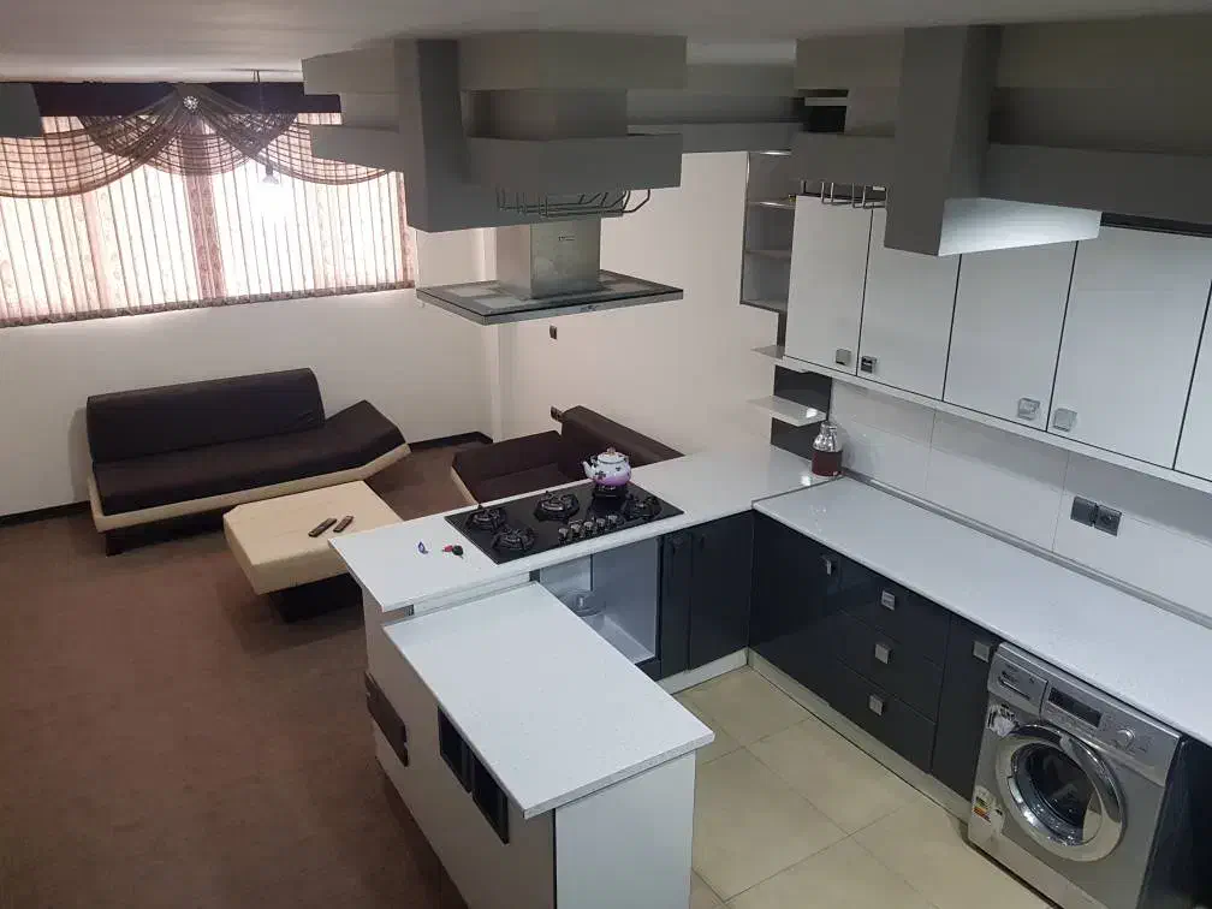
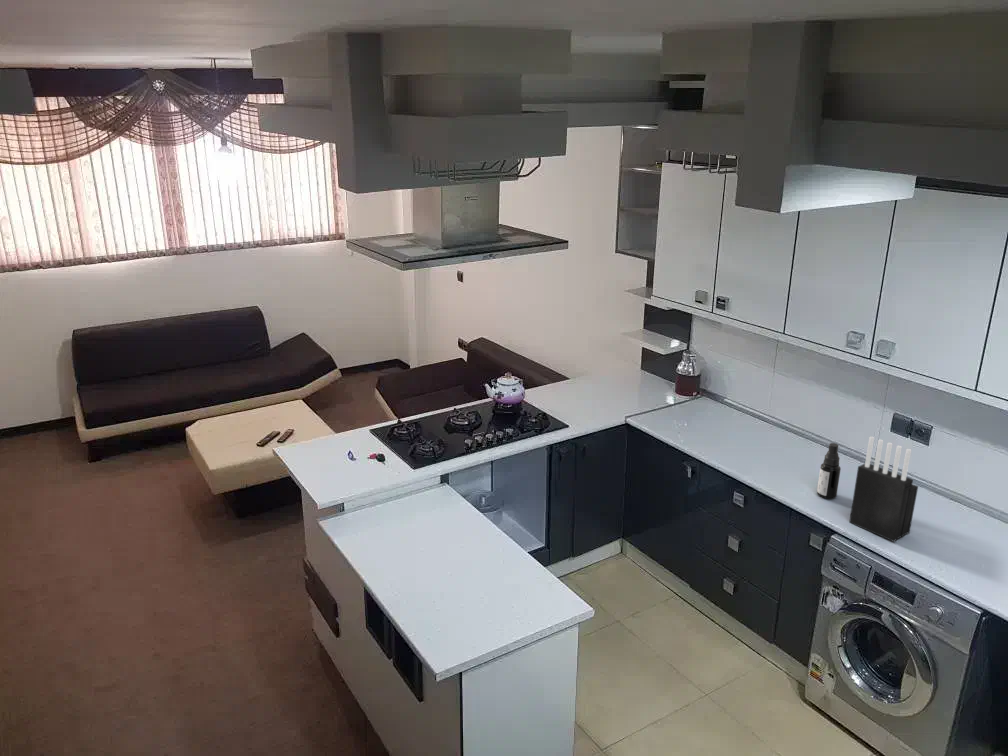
+ spray bottle [816,442,842,500]
+ knife block [848,435,919,543]
